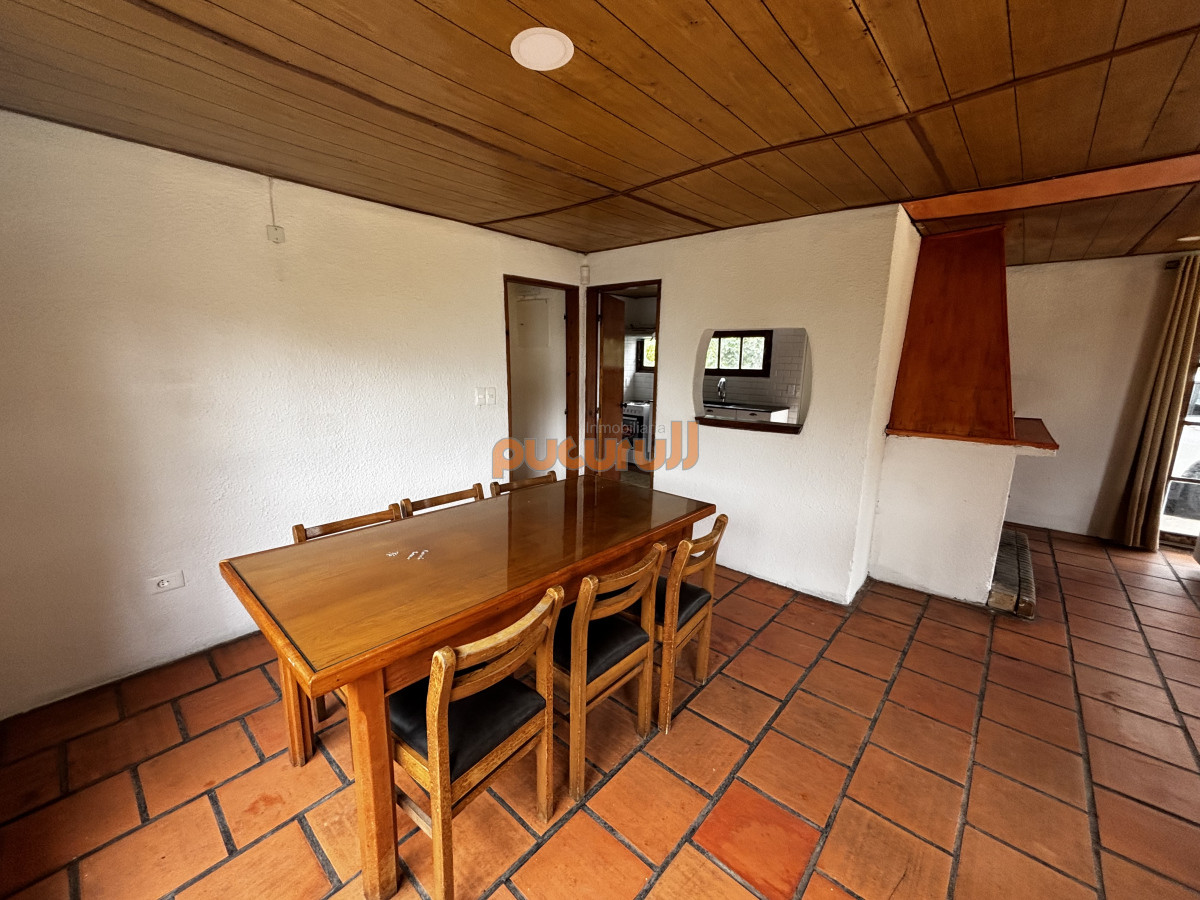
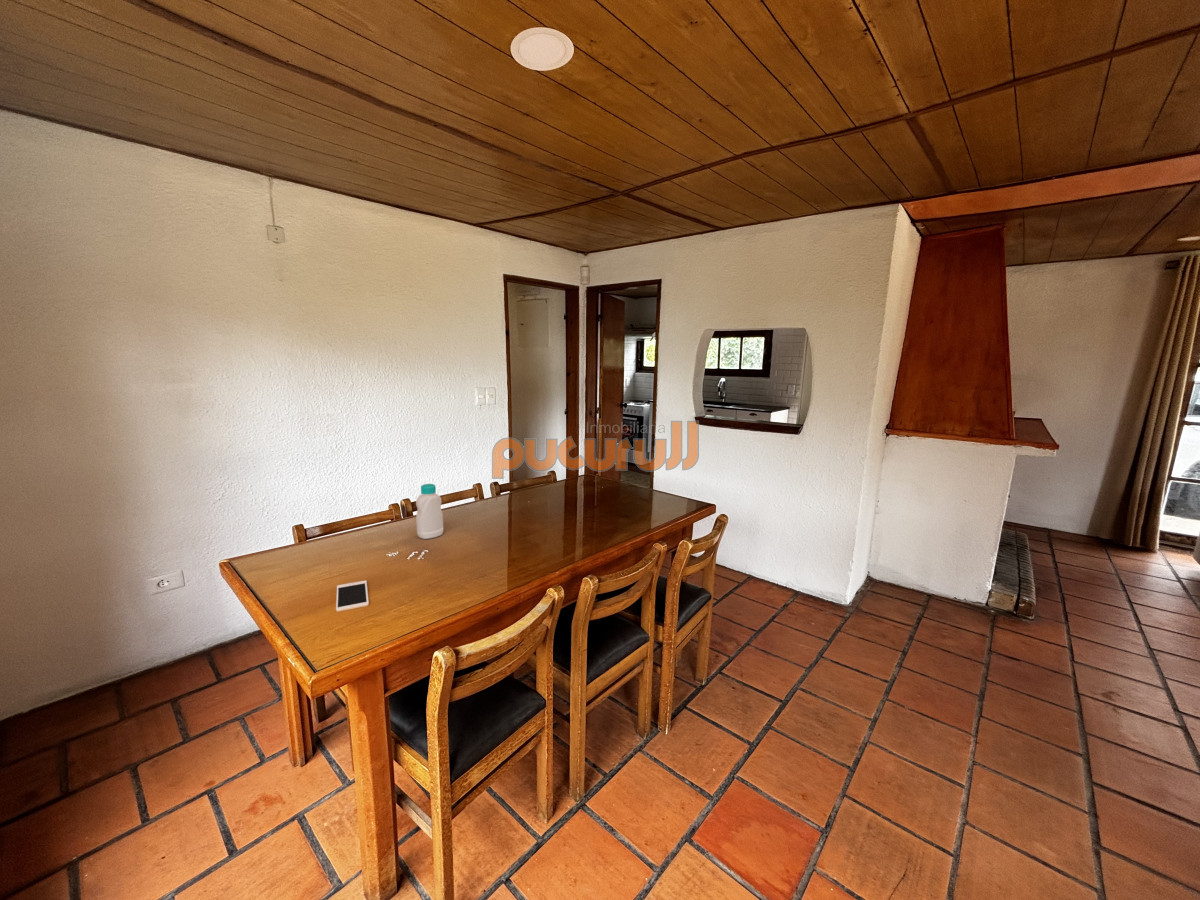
+ bottle [415,483,444,540]
+ cell phone [335,580,370,613]
